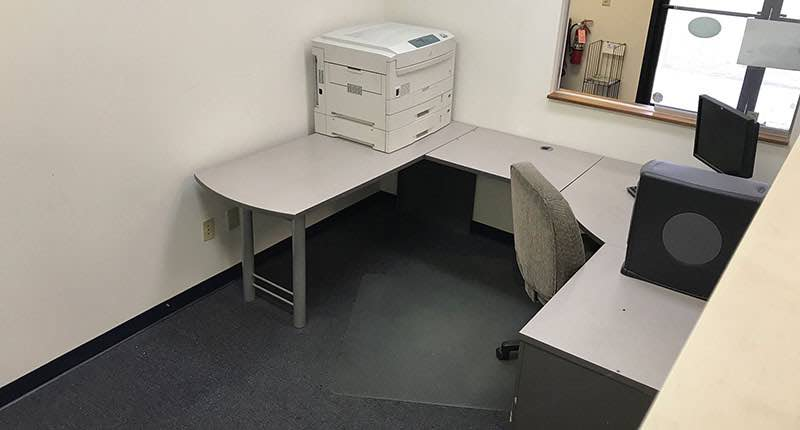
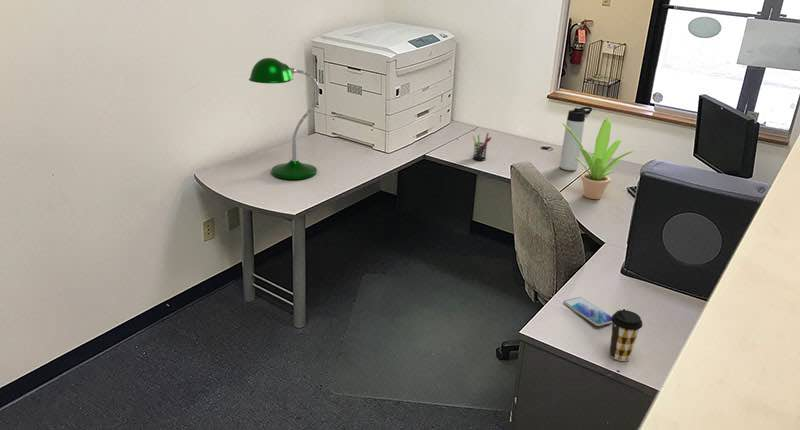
+ thermos bottle [559,106,593,171]
+ potted plant [562,117,635,200]
+ pen holder [472,132,492,162]
+ smartphone [562,296,613,327]
+ coffee cup [609,309,643,362]
+ desk lamp [248,57,320,180]
